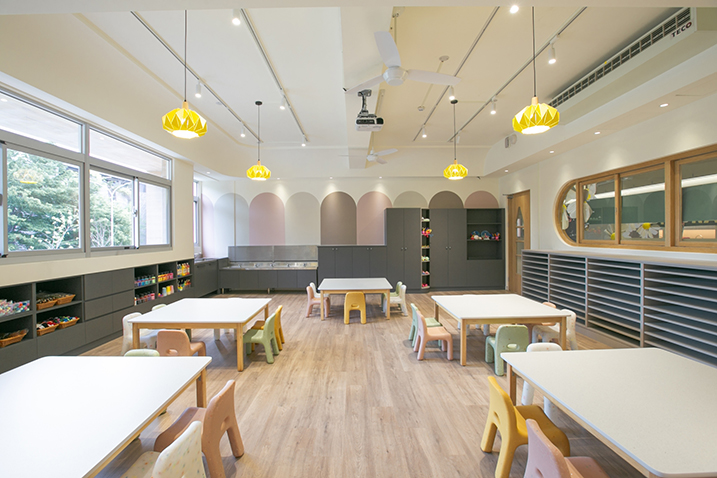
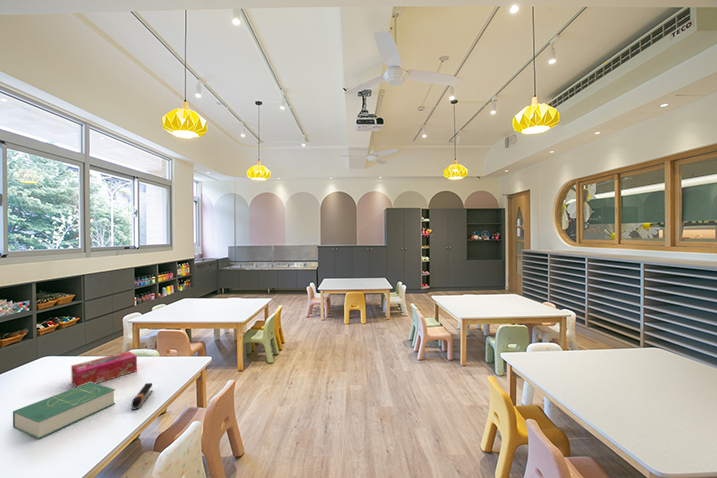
+ book [12,382,116,440]
+ stapler [130,382,154,411]
+ tissue box [70,350,138,388]
